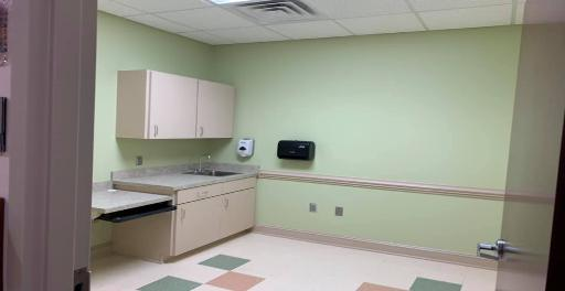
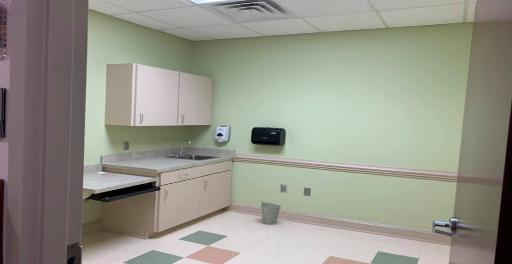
+ bucket [260,200,282,225]
